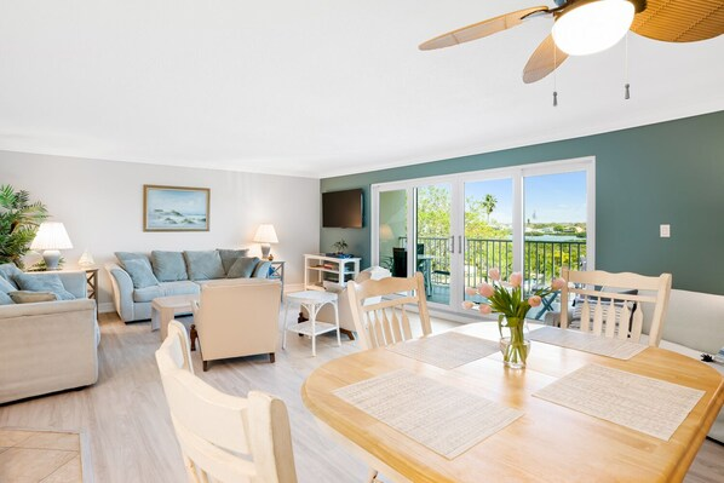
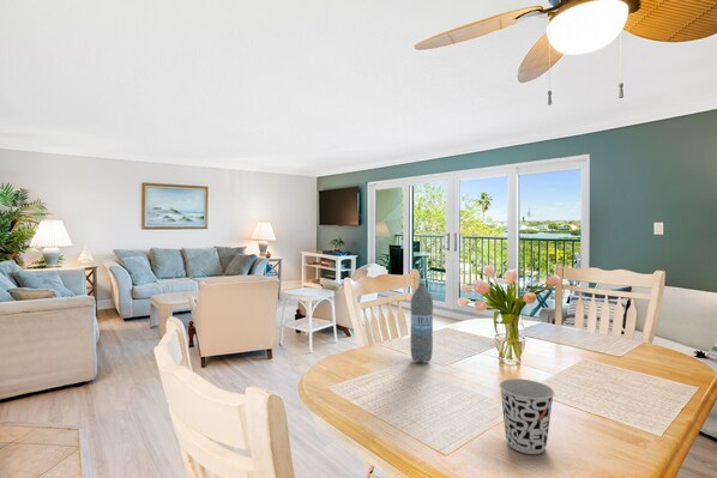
+ water bottle [409,278,434,363]
+ cup [499,377,555,455]
